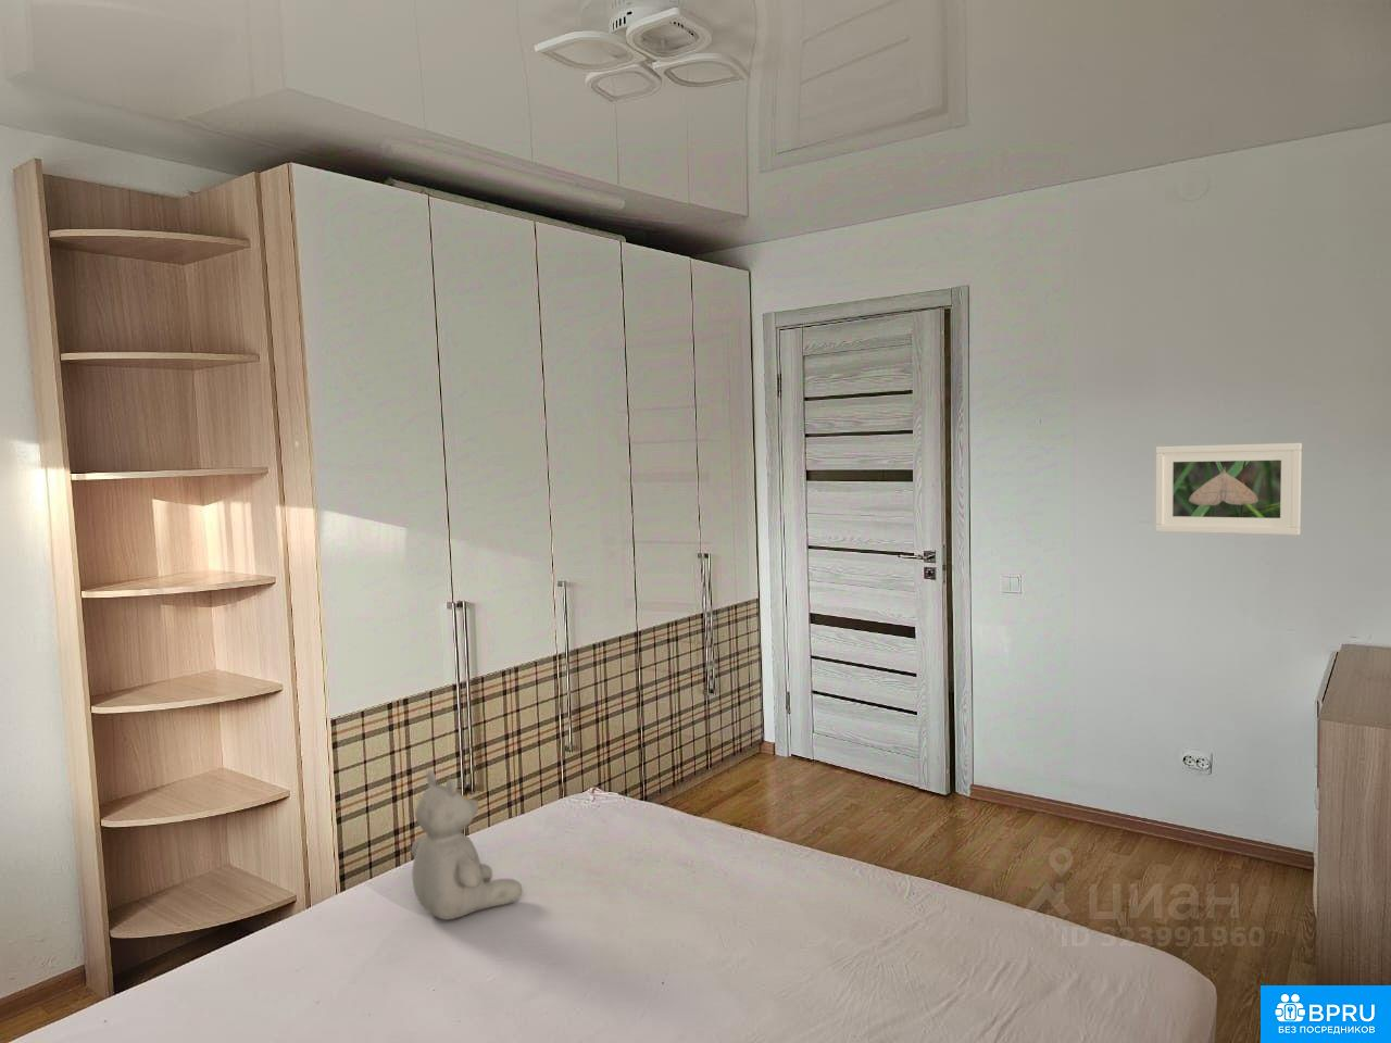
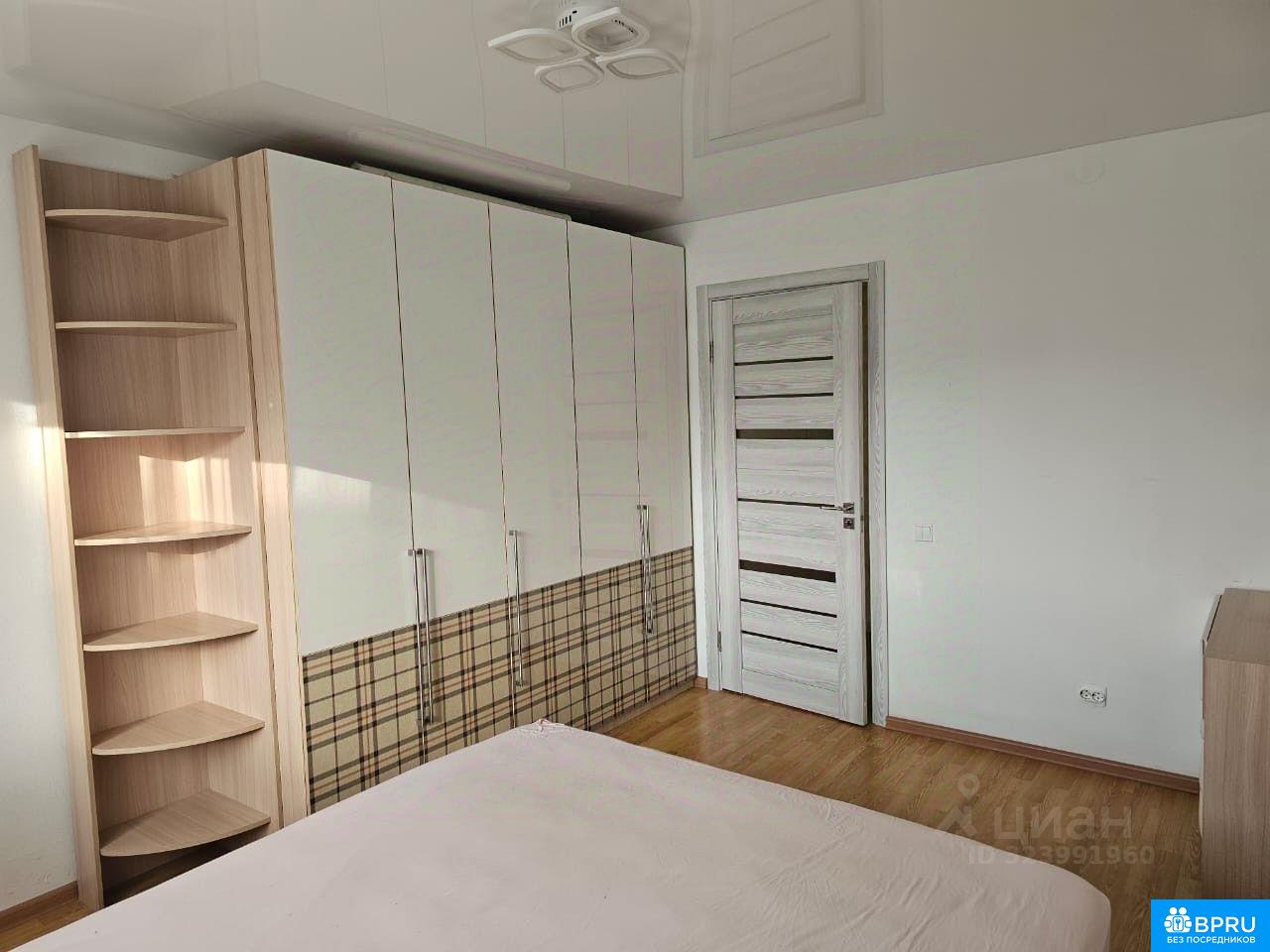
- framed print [1154,443,1303,537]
- teddy bear [410,769,522,921]
